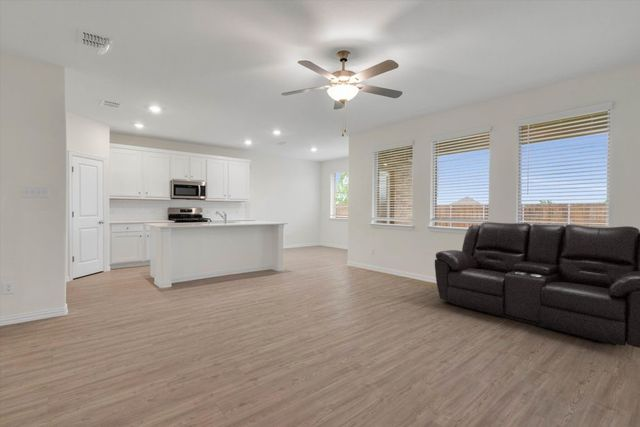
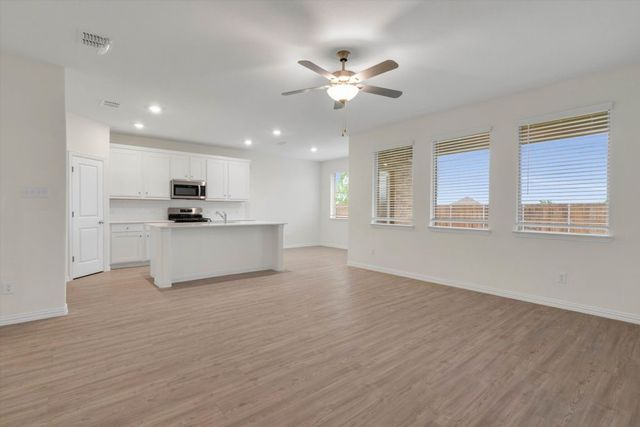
- sofa [434,221,640,349]
